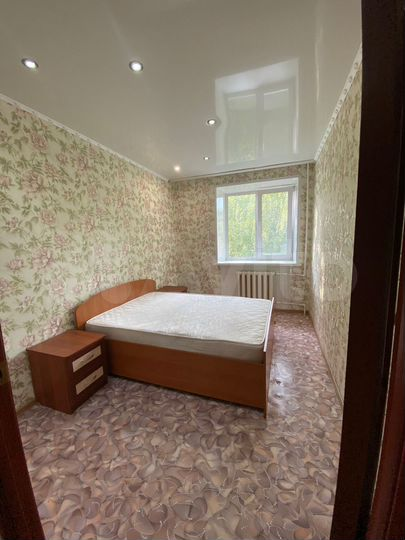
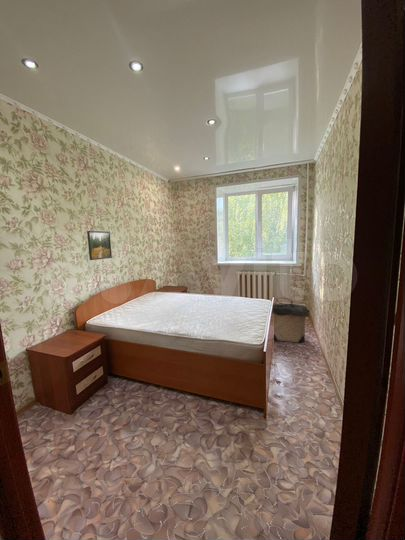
+ laundry hamper [272,296,310,344]
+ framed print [86,230,113,261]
